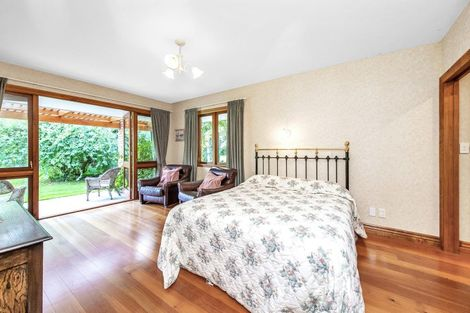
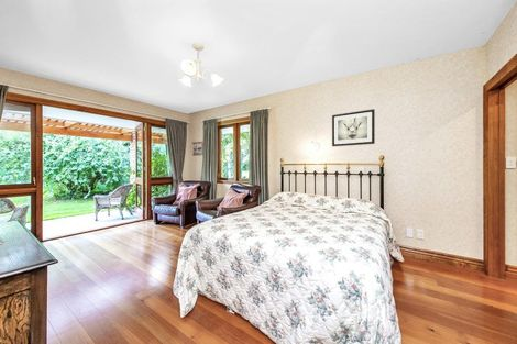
+ wall art [331,108,376,147]
